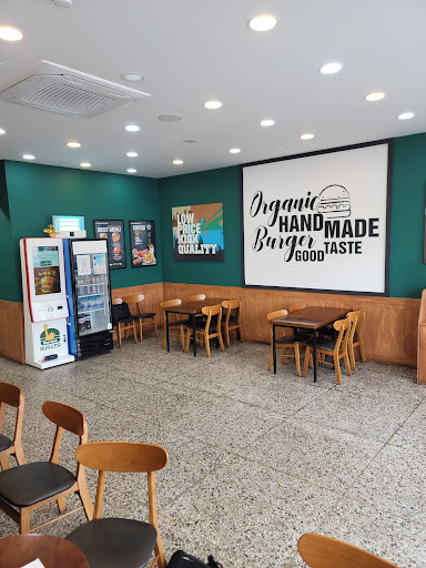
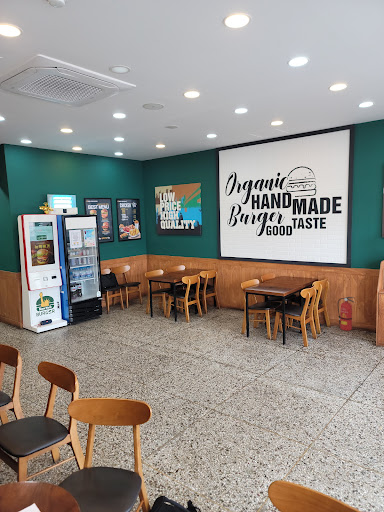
+ fire extinguisher [337,296,356,332]
